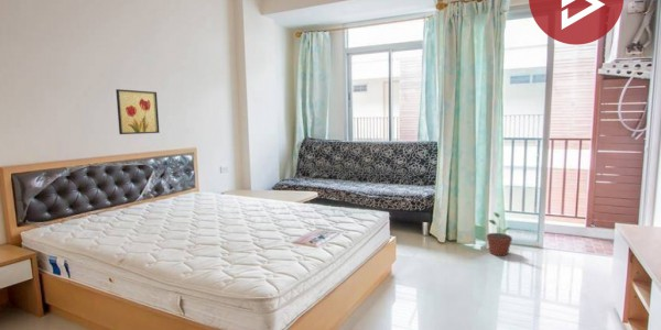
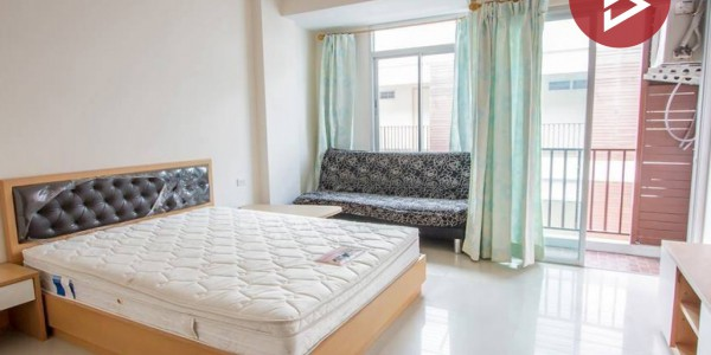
- potted plant [486,211,513,256]
- wall art [115,88,161,135]
